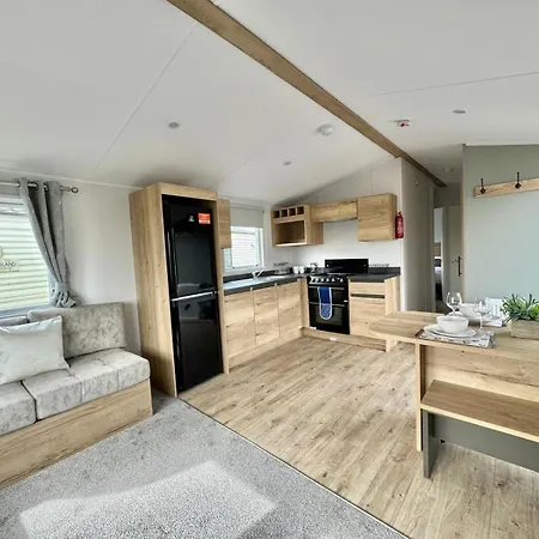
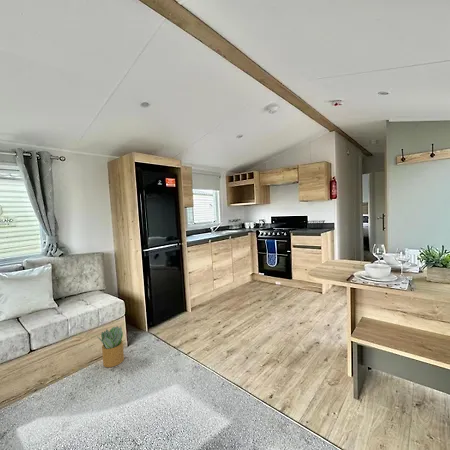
+ potted plant [96,325,125,368]
